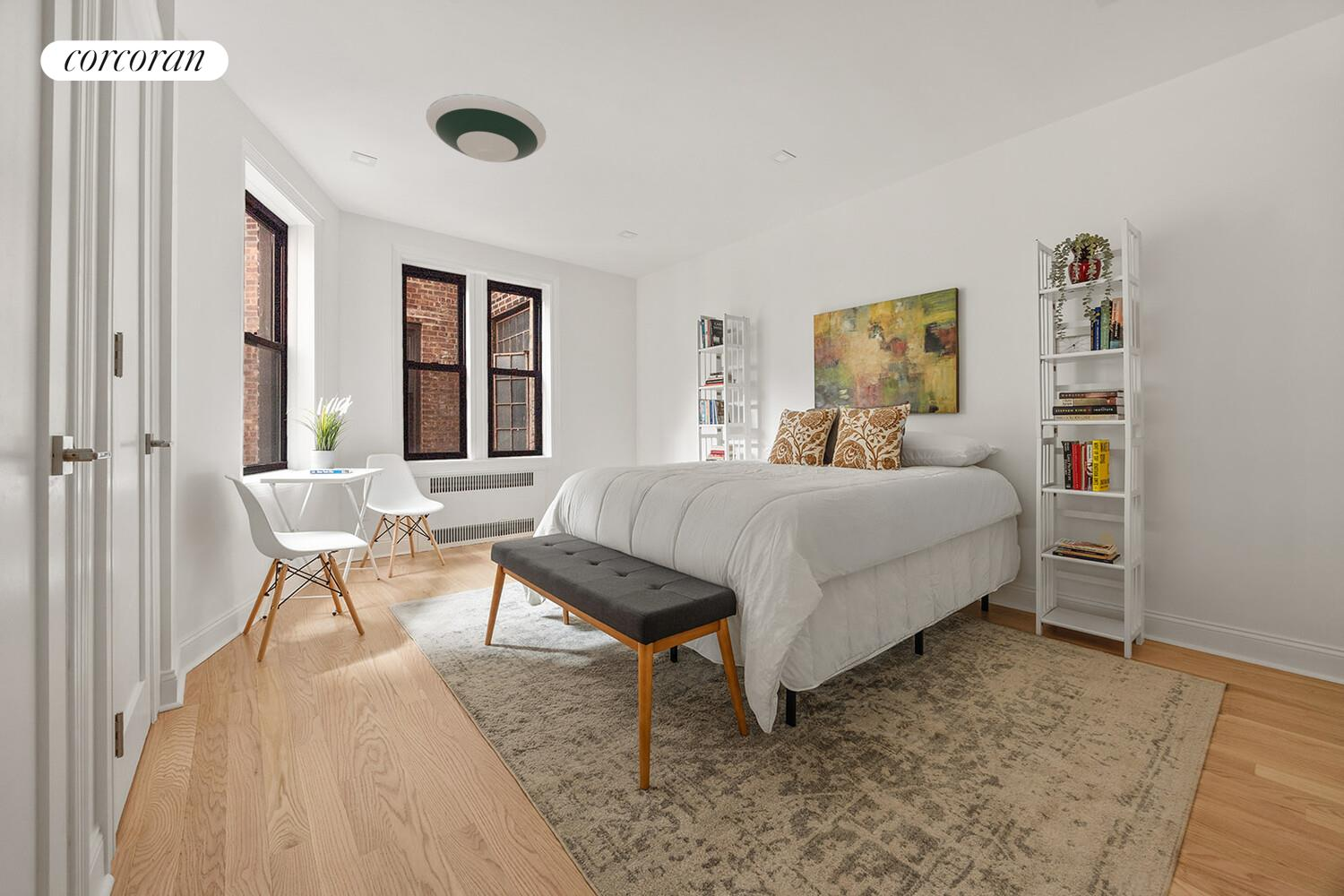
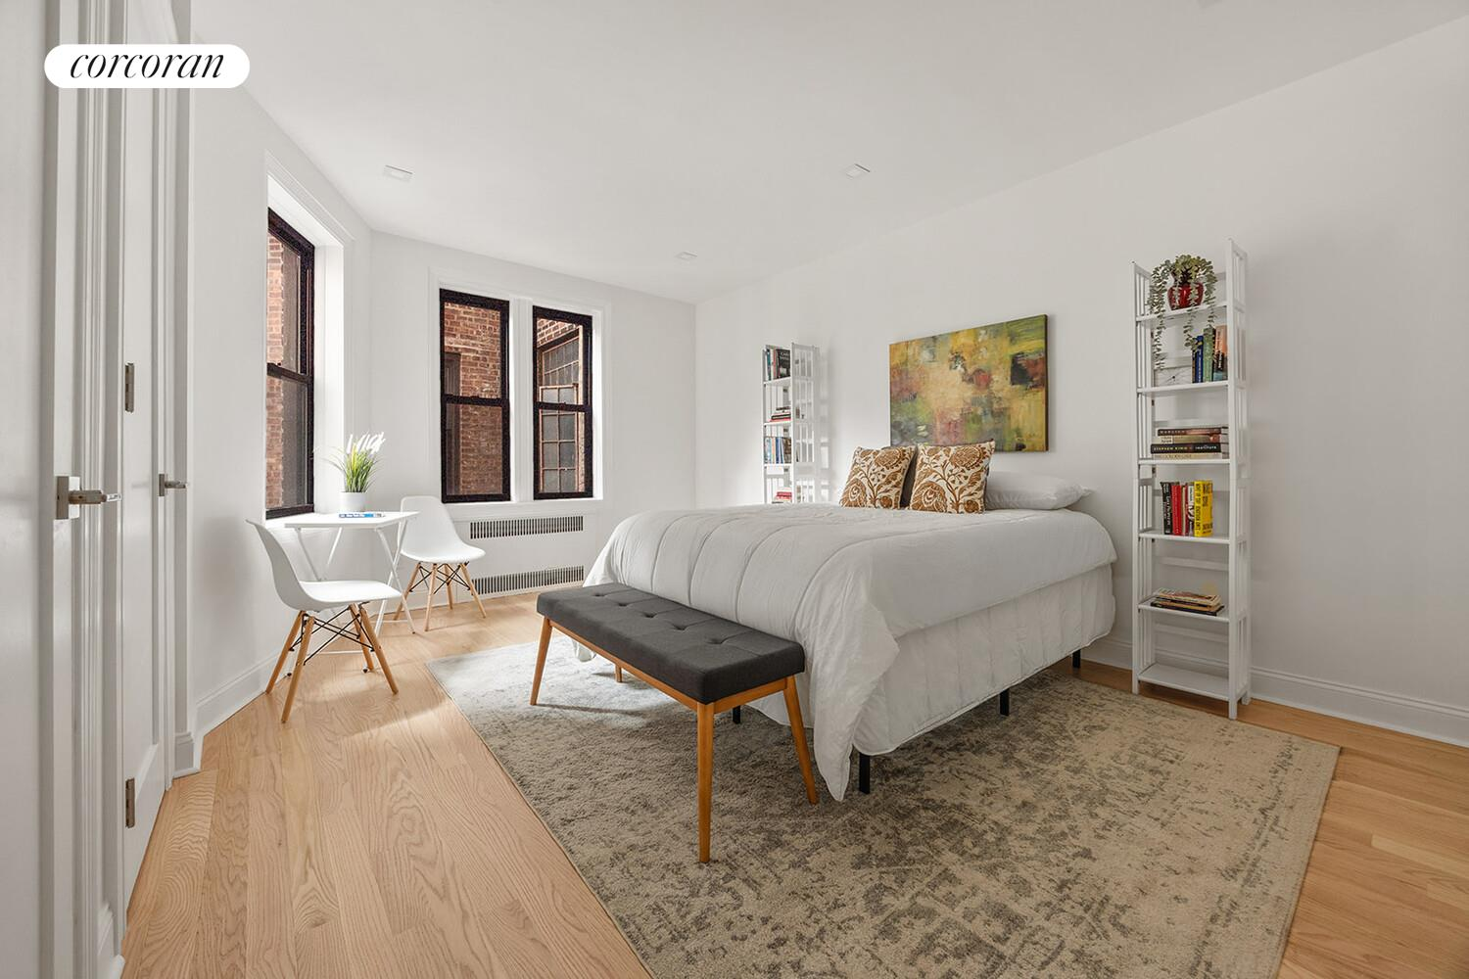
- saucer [426,93,547,163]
